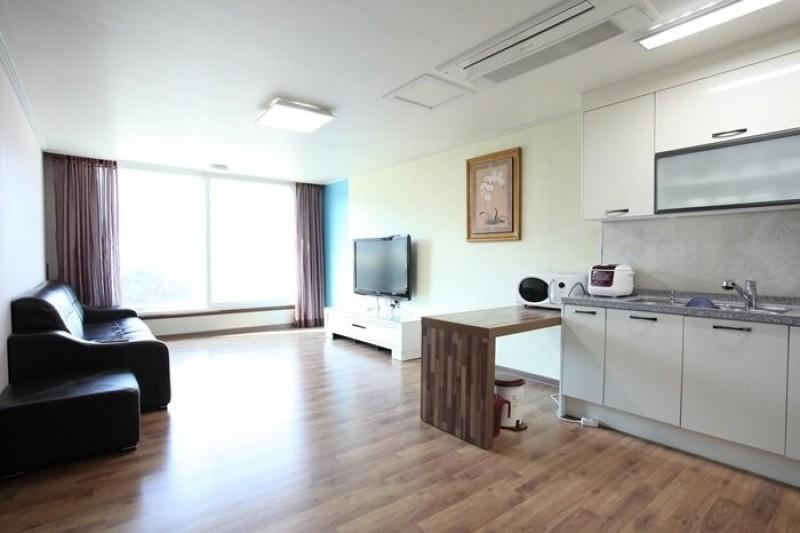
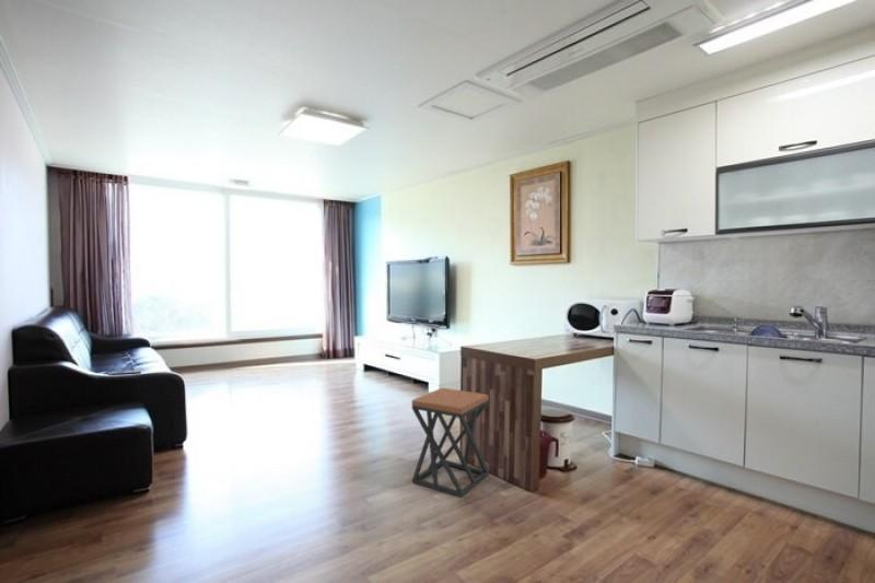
+ stool [411,387,490,498]
